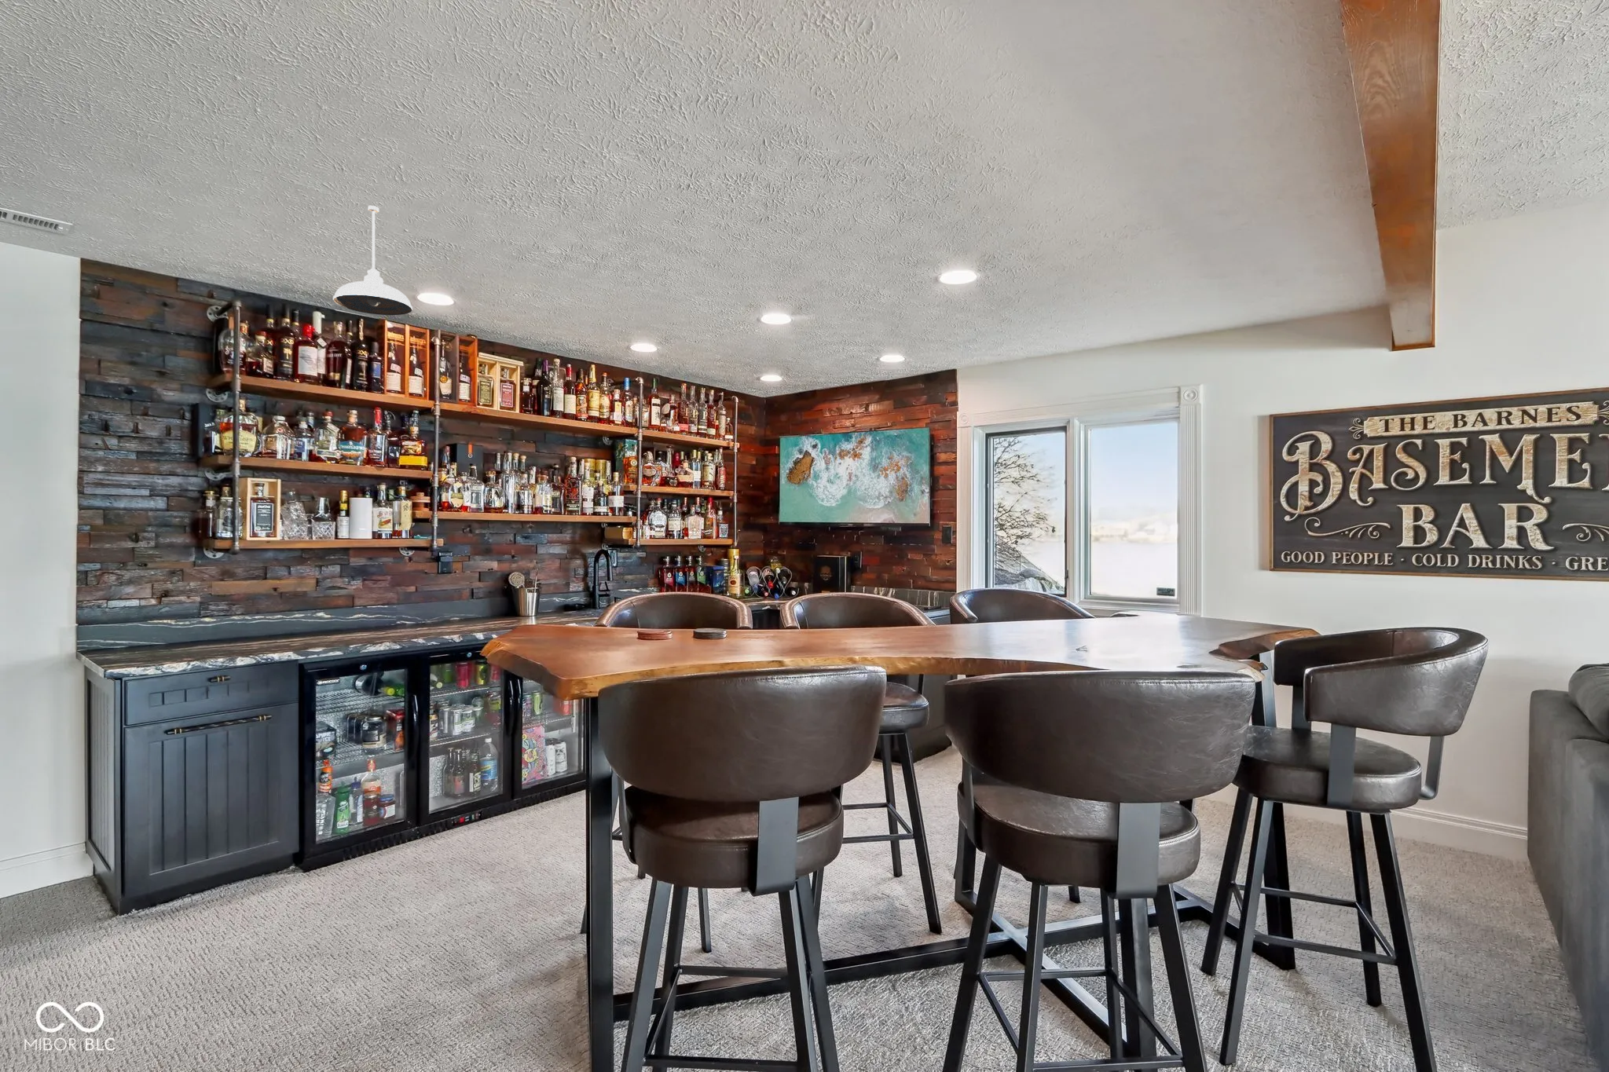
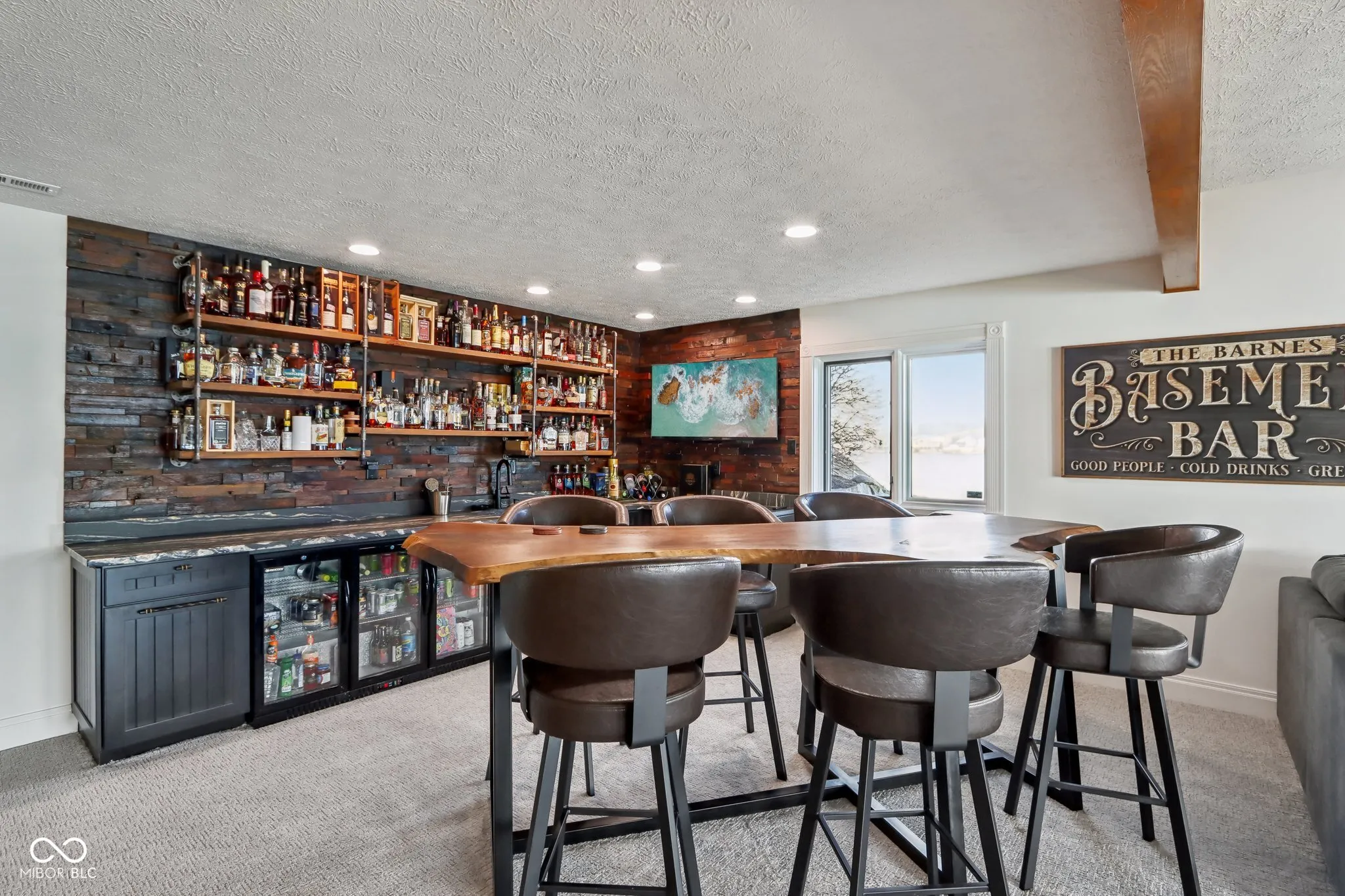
- pendant light [333,205,413,316]
